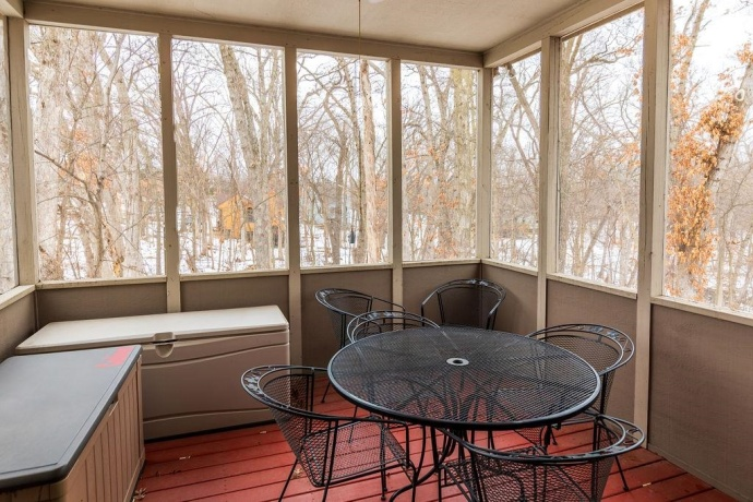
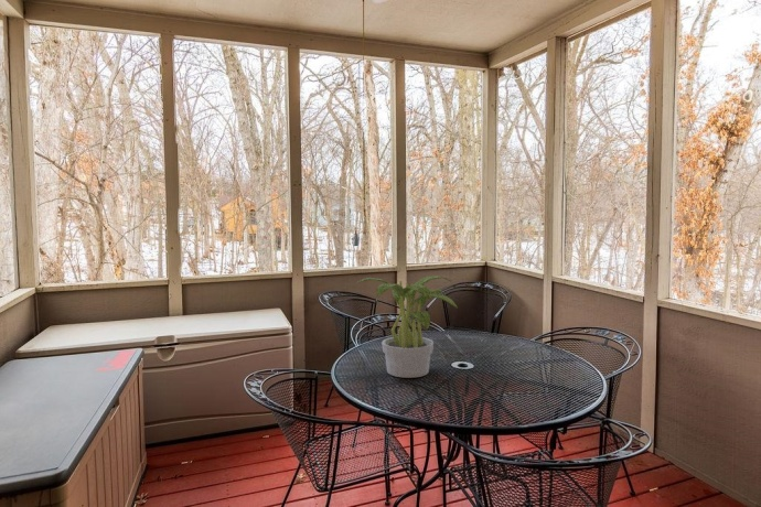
+ potted plant [355,274,459,379]
